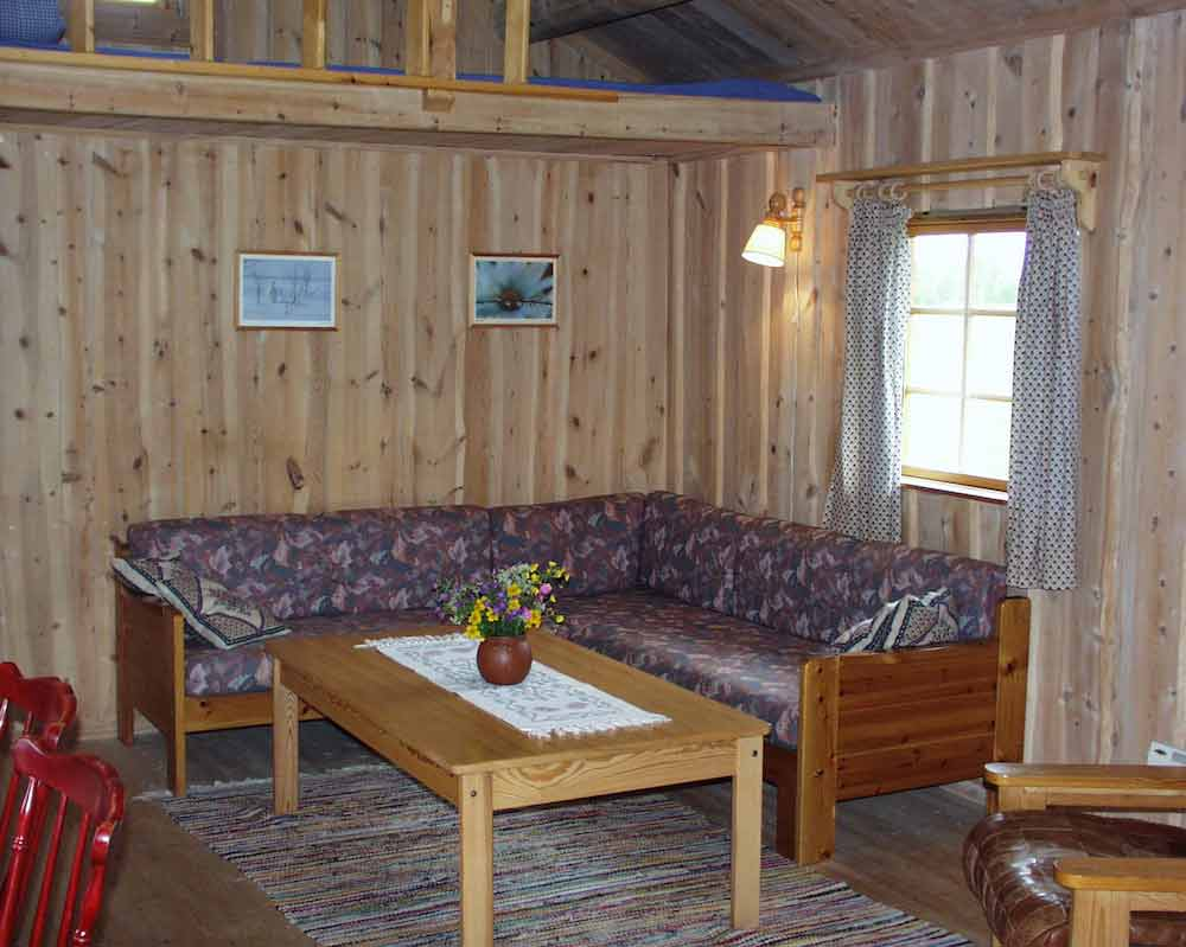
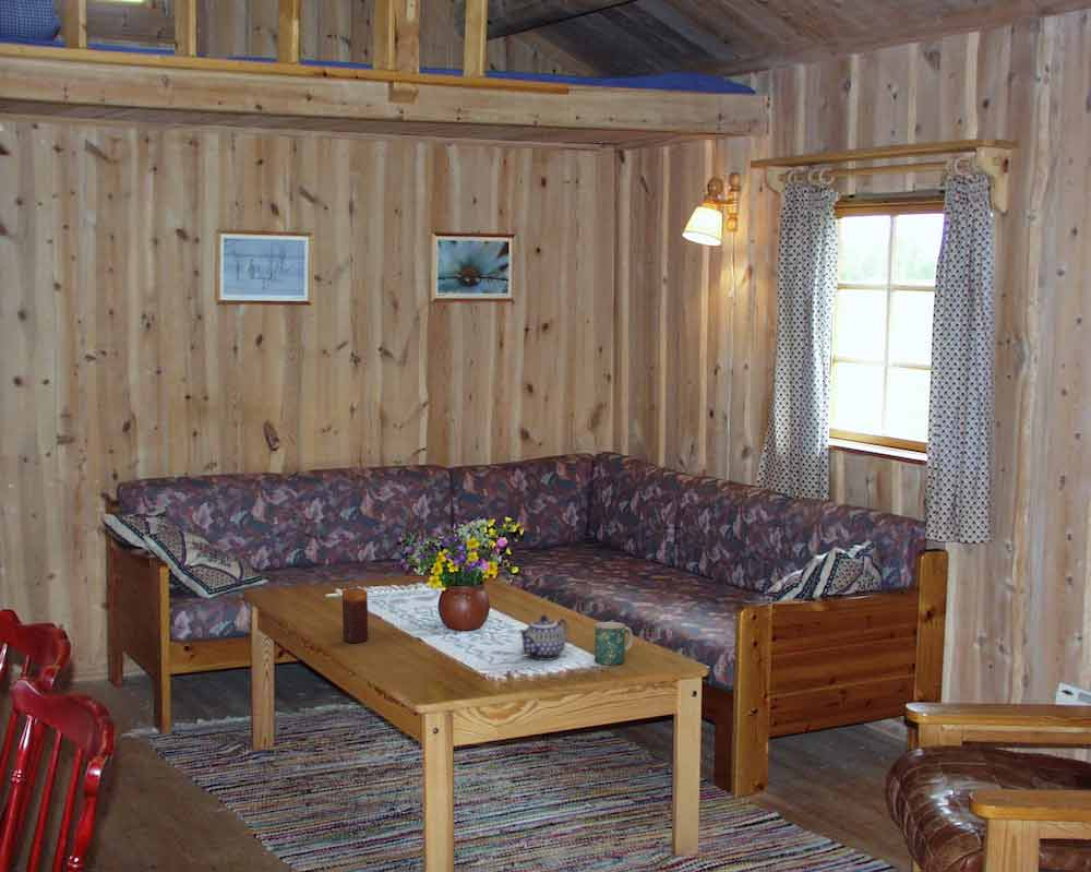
+ teapot [518,614,570,661]
+ candle [341,586,369,644]
+ mug [594,621,634,666]
